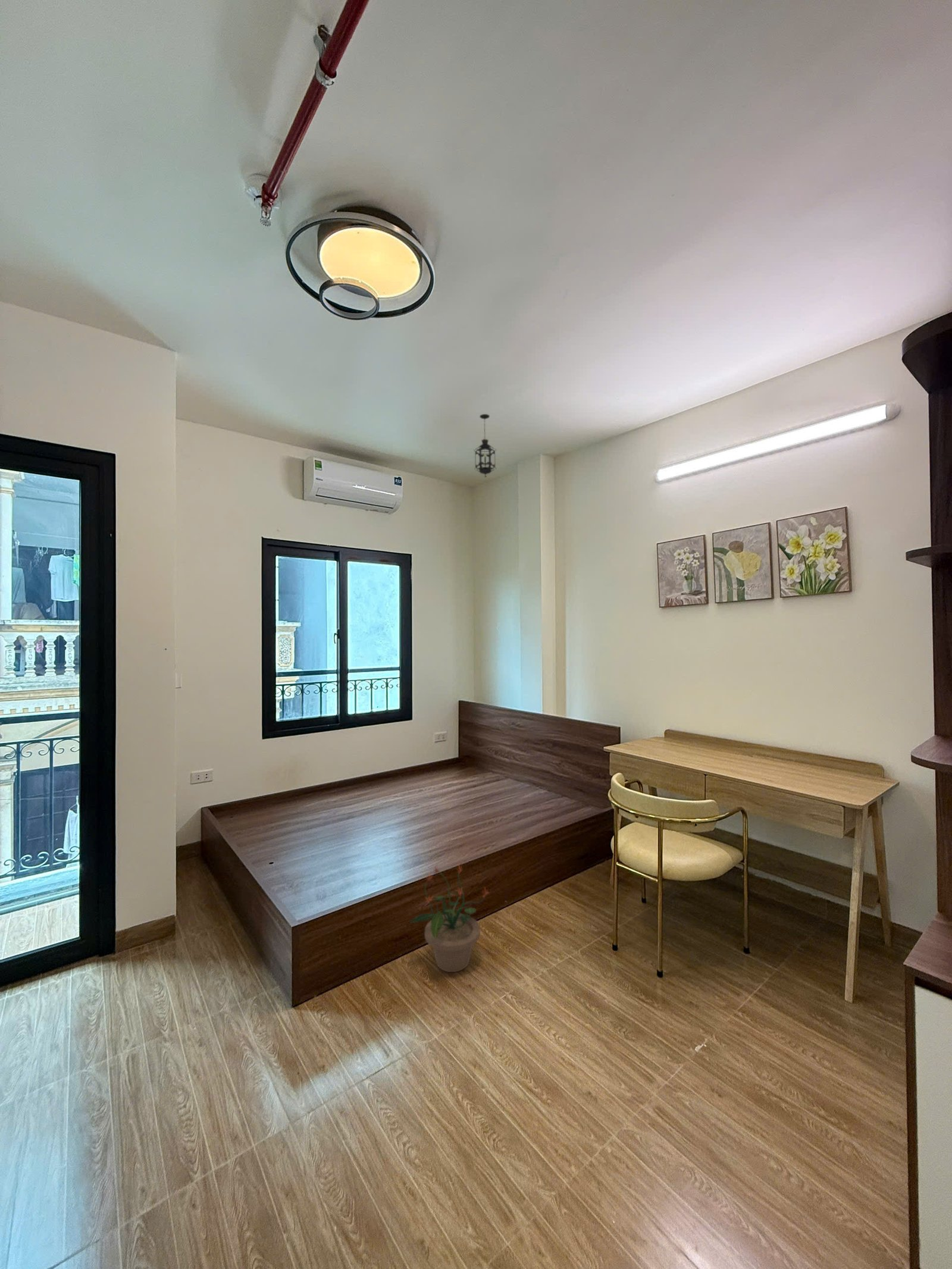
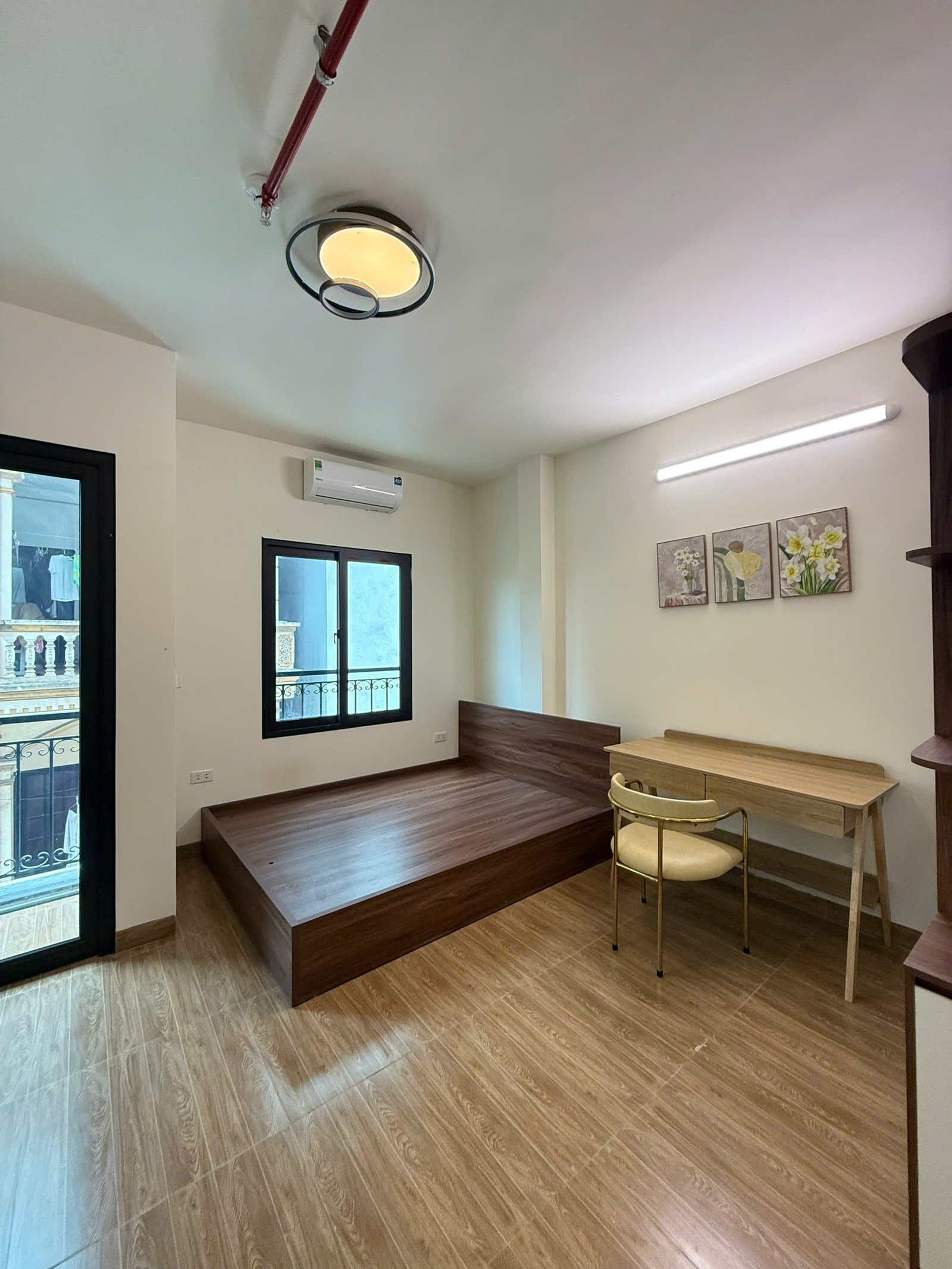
- hanging lantern [473,413,497,478]
- potted plant [408,864,490,973]
